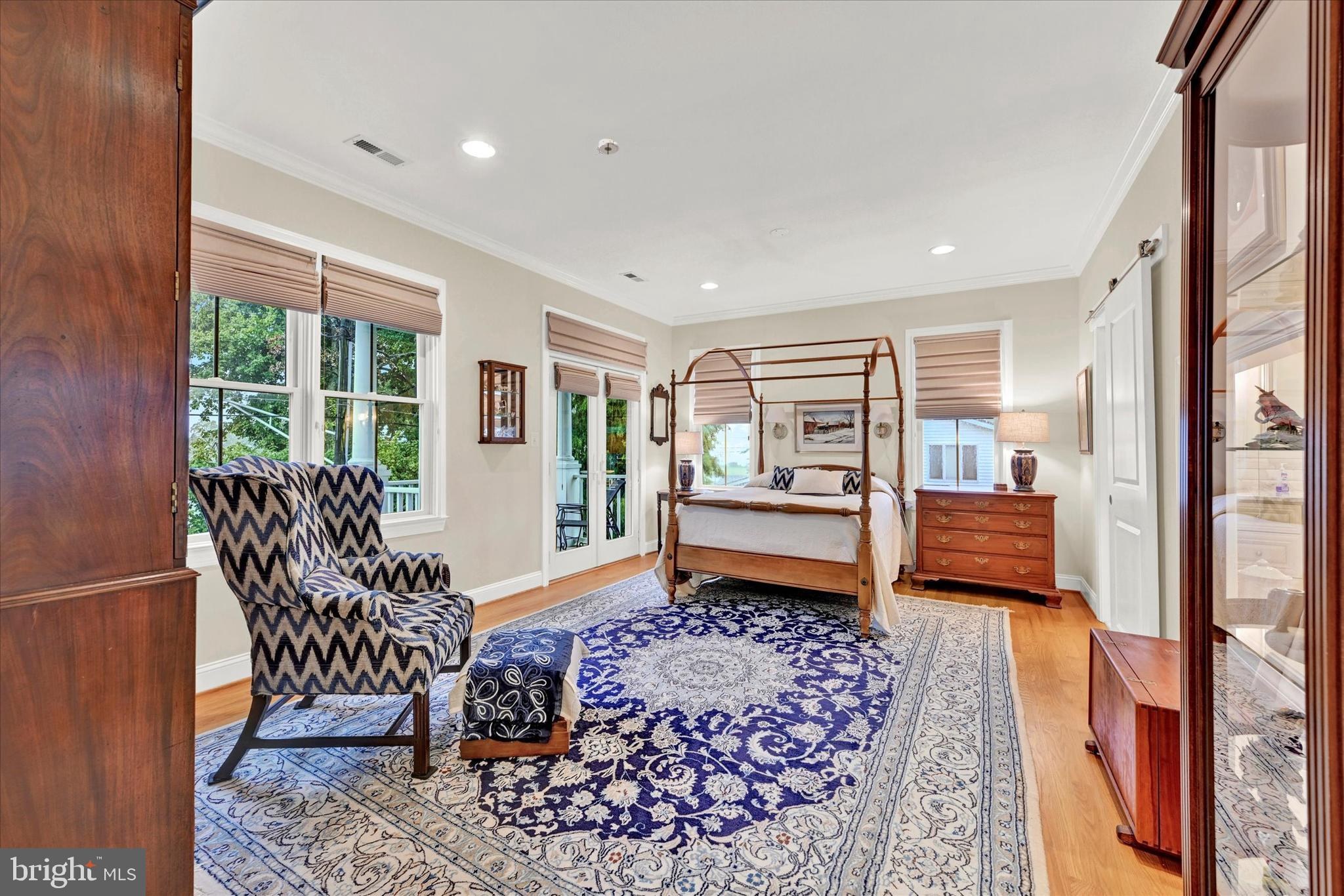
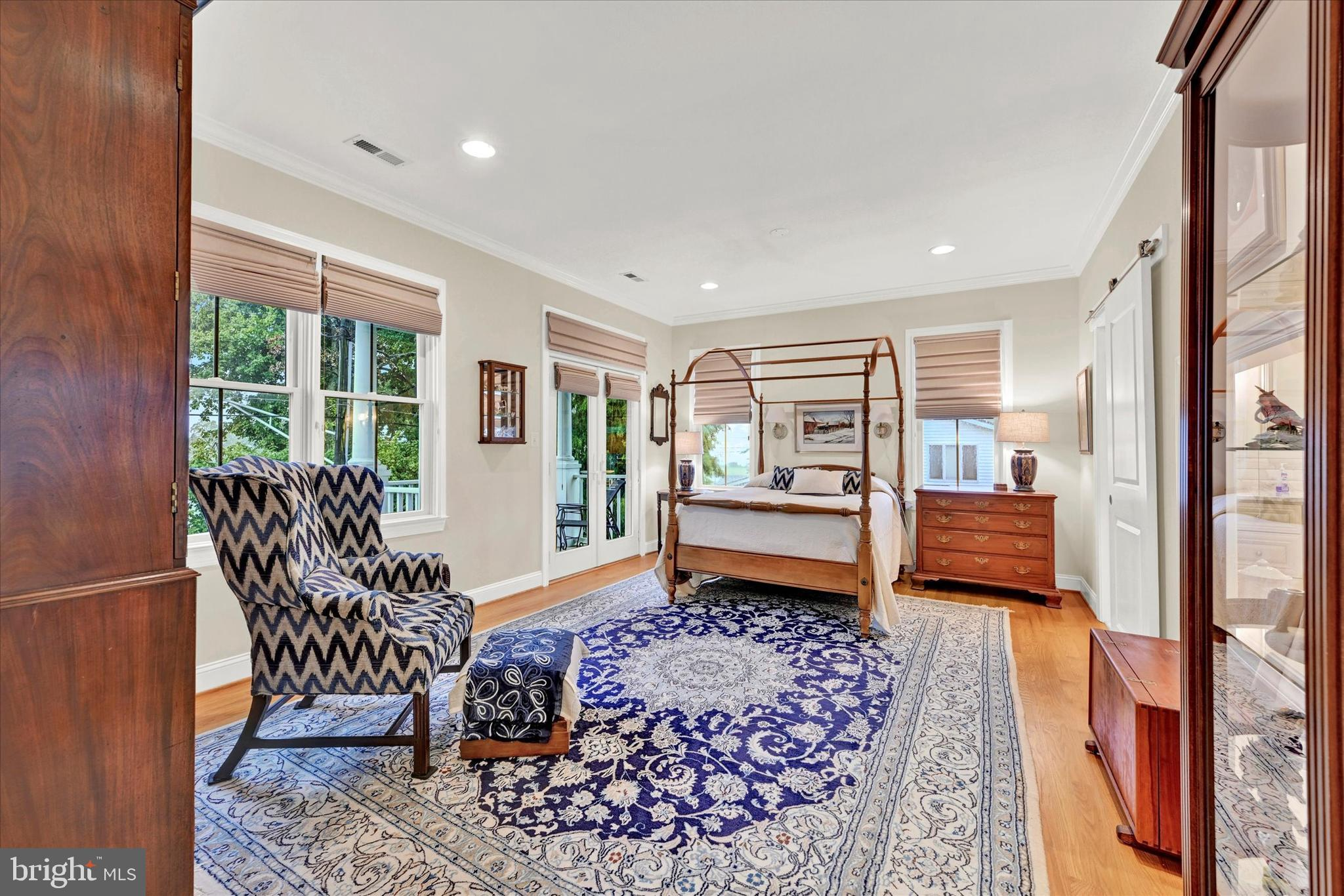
- smoke detector [595,138,620,155]
